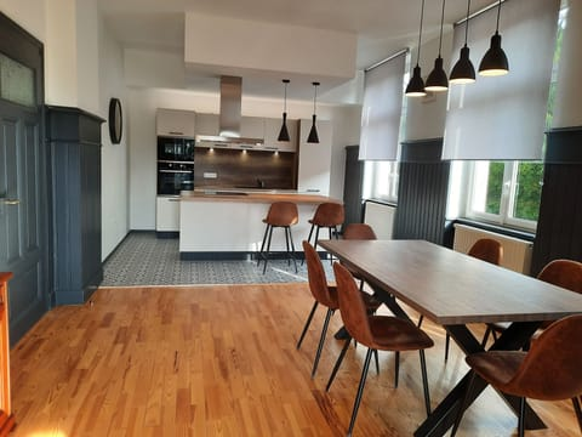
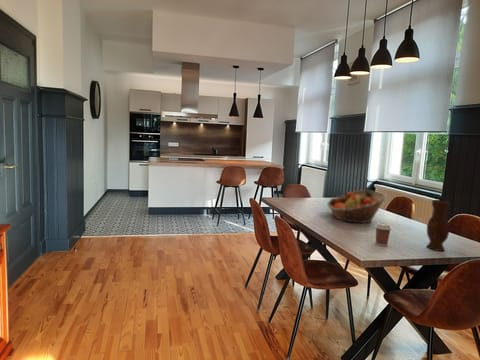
+ vase [426,199,451,252]
+ fruit basket [326,189,388,224]
+ coffee cup [374,222,393,247]
